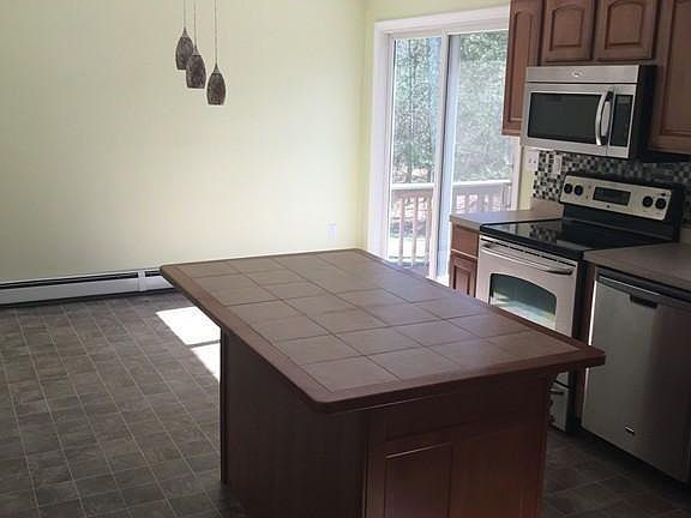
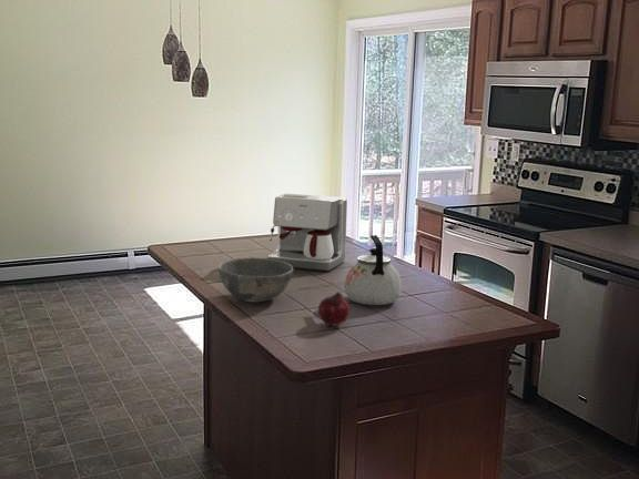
+ kettle [344,234,403,306]
+ bowl [217,256,294,304]
+ coffee maker [267,193,348,272]
+ fruit [317,291,351,327]
